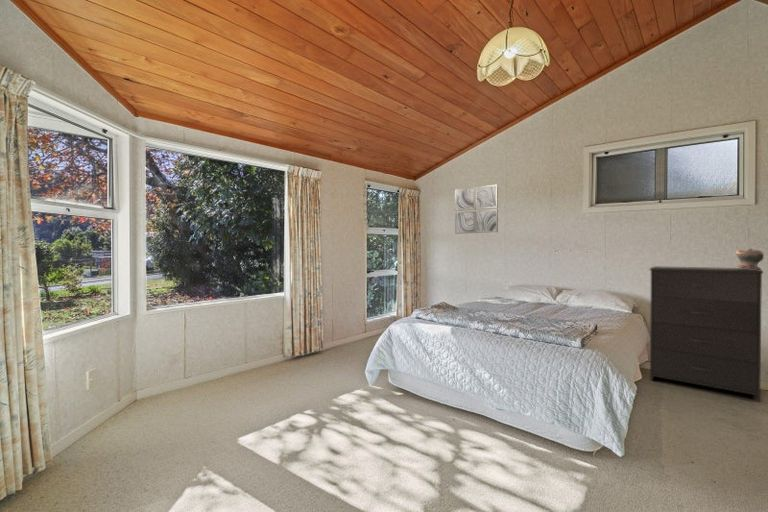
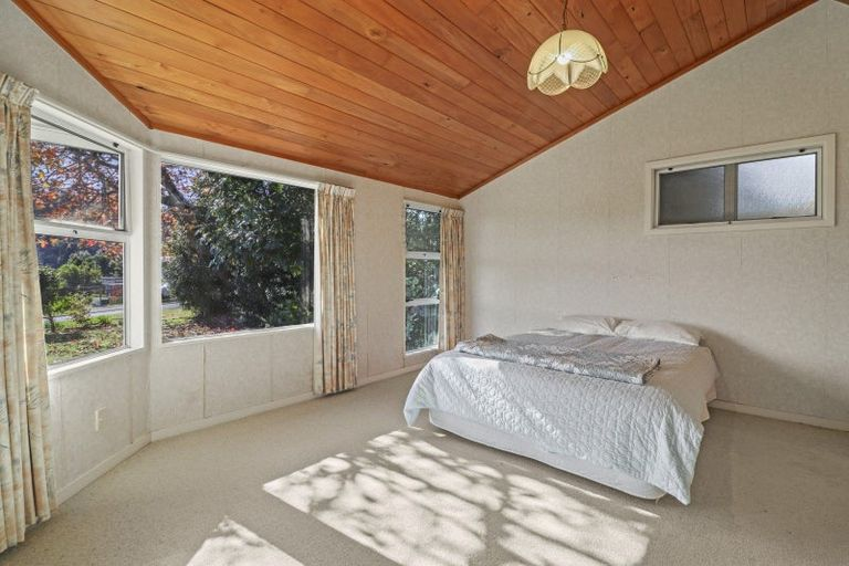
- dresser [649,265,764,403]
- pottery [735,248,765,270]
- wall art [454,183,499,235]
